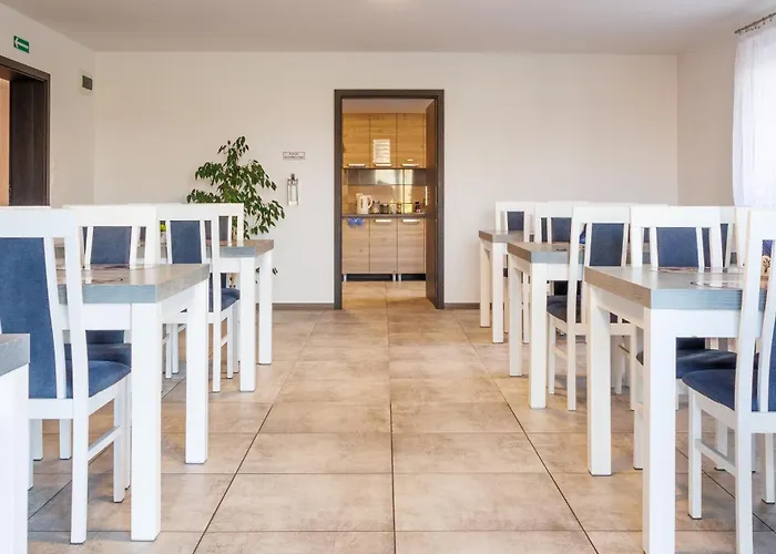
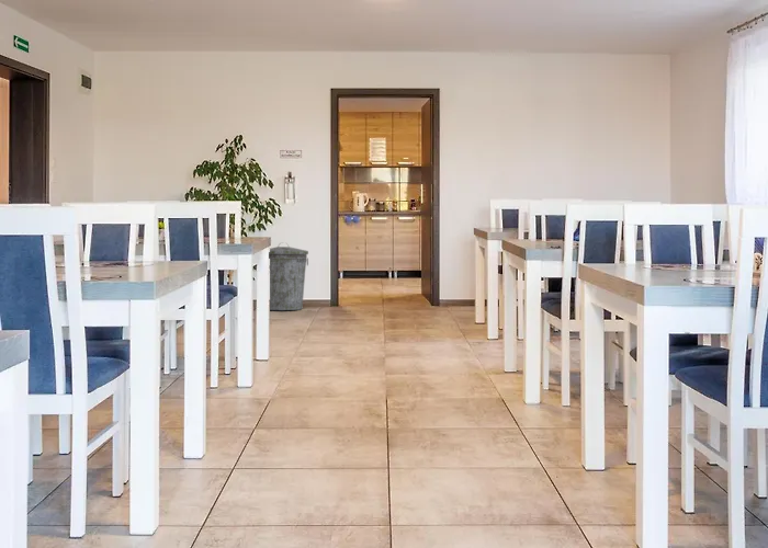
+ trash can [268,241,309,311]
